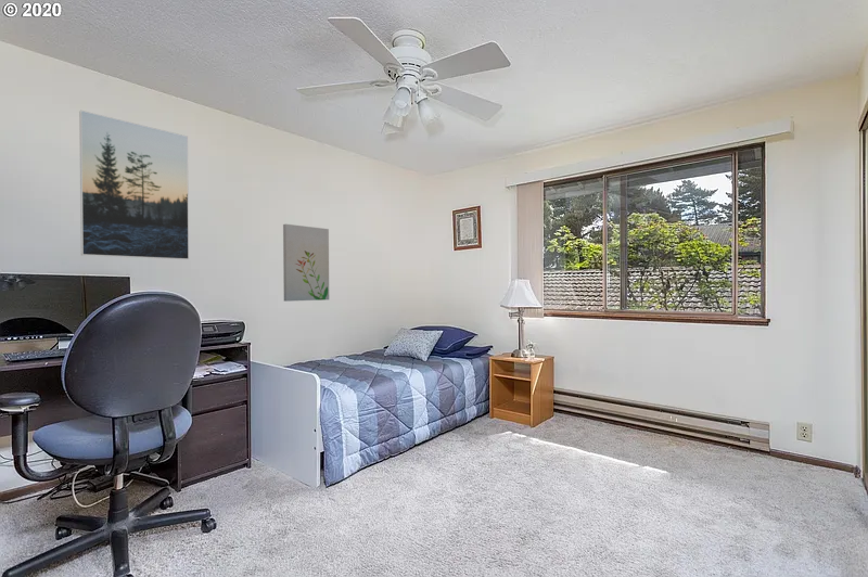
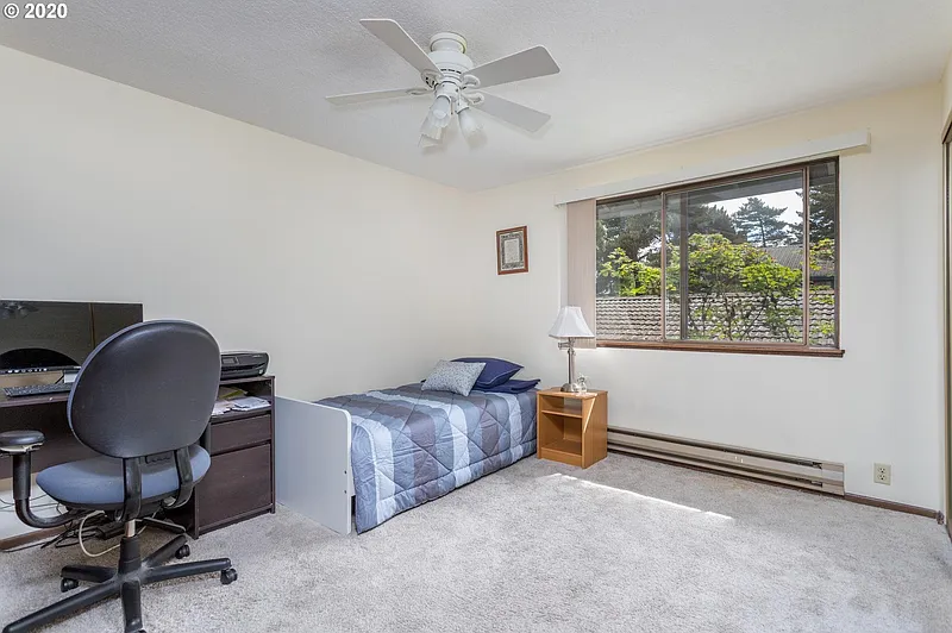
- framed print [78,110,190,260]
- wall art [282,223,330,303]
